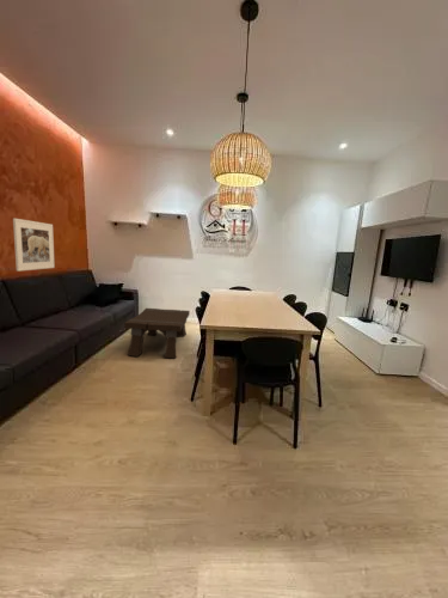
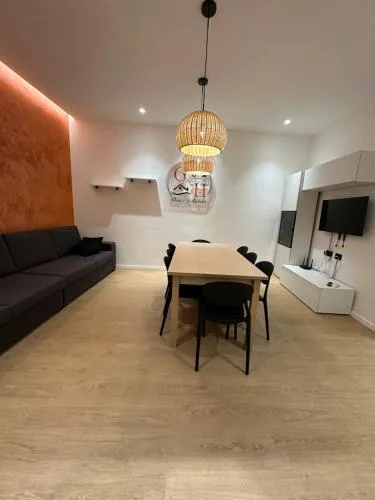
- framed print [12,218,55,273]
- coffee table [123,307,191,359]
